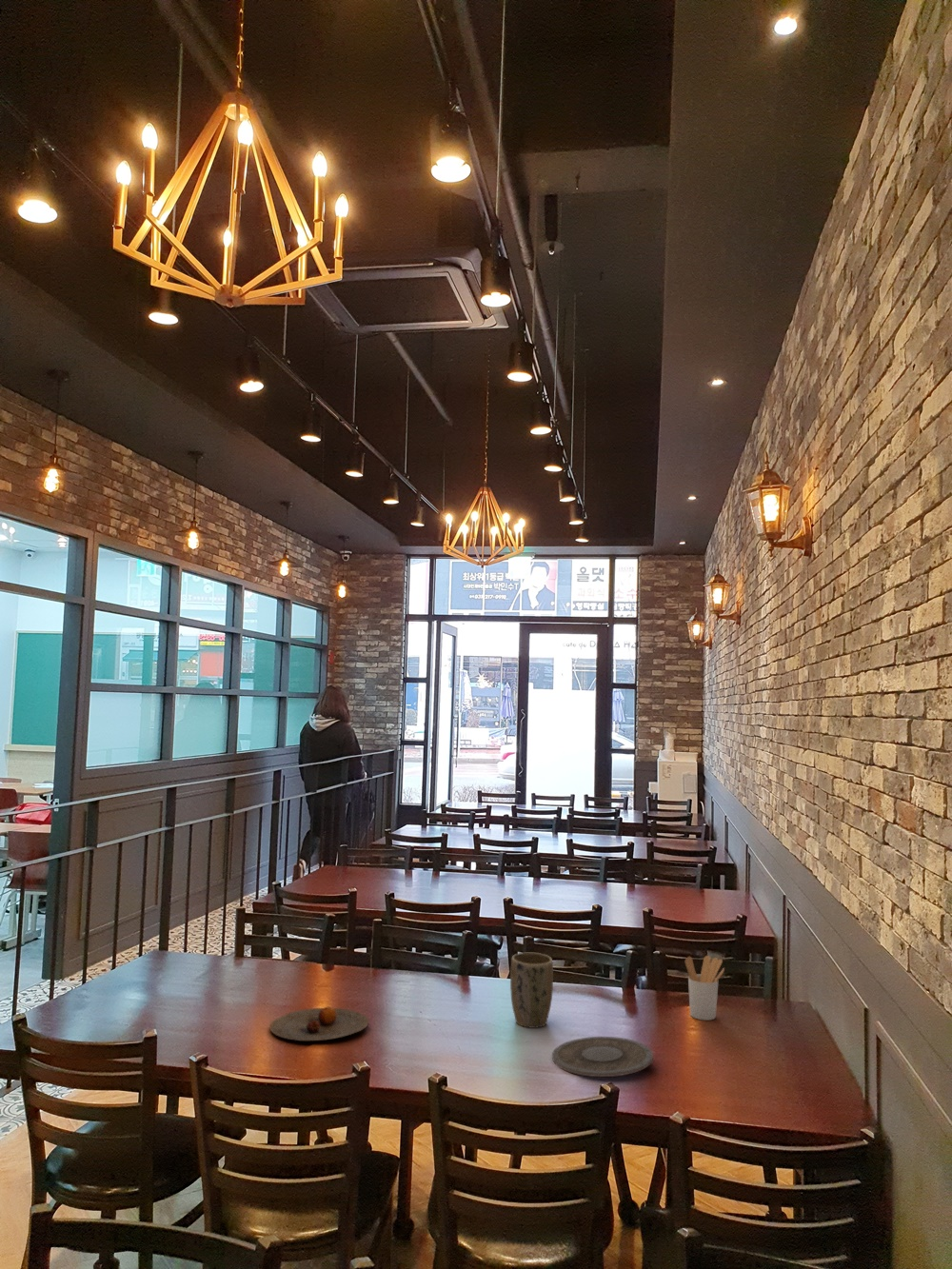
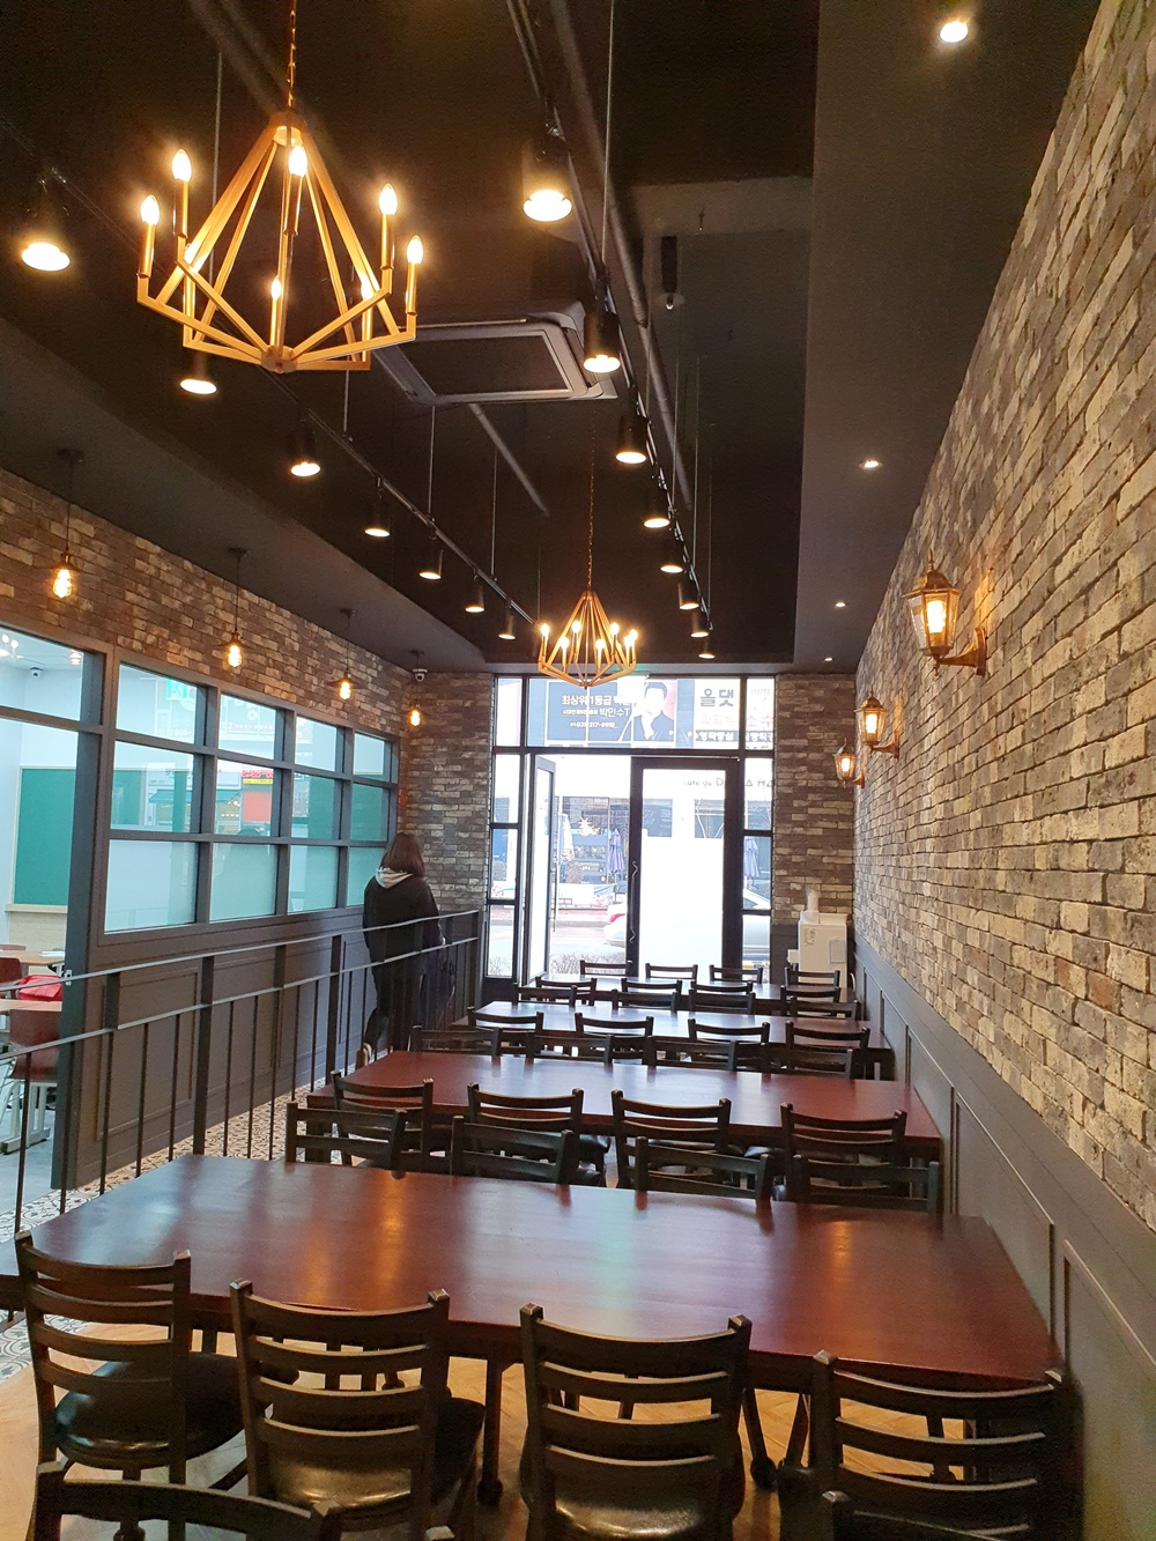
- utensil holder [684,955,725,1021]
- plant pot [509,952,554,1029]
- plate [268,1006,369,1041]
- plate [551,1036,654,1078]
